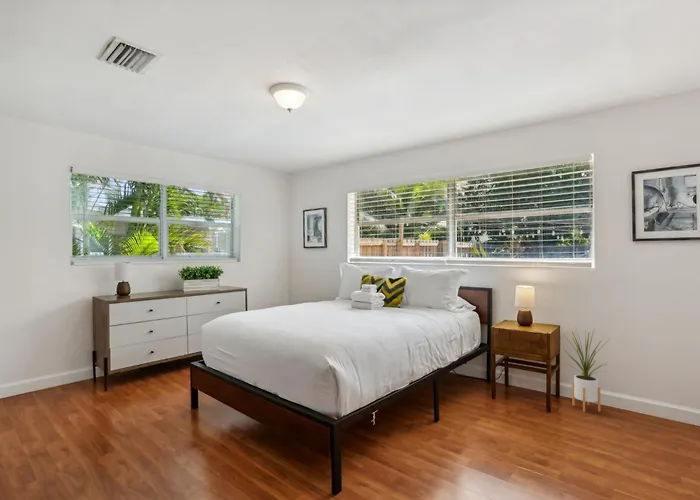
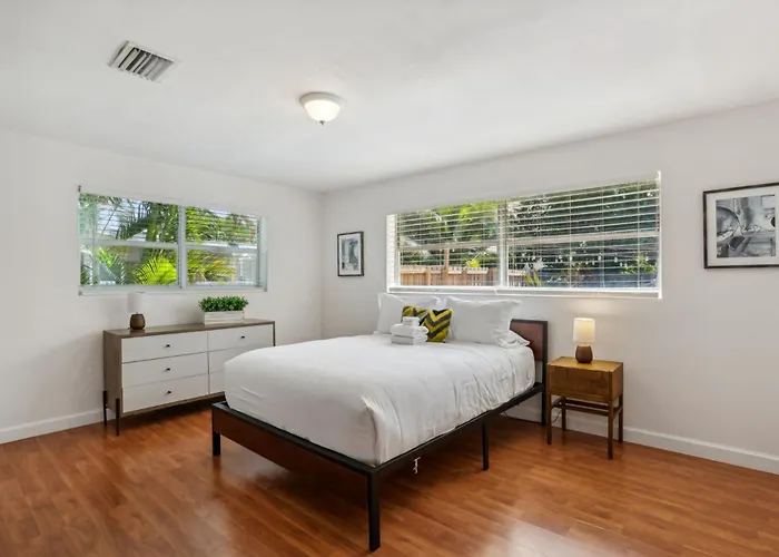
- house plant [561,328,610,413]
